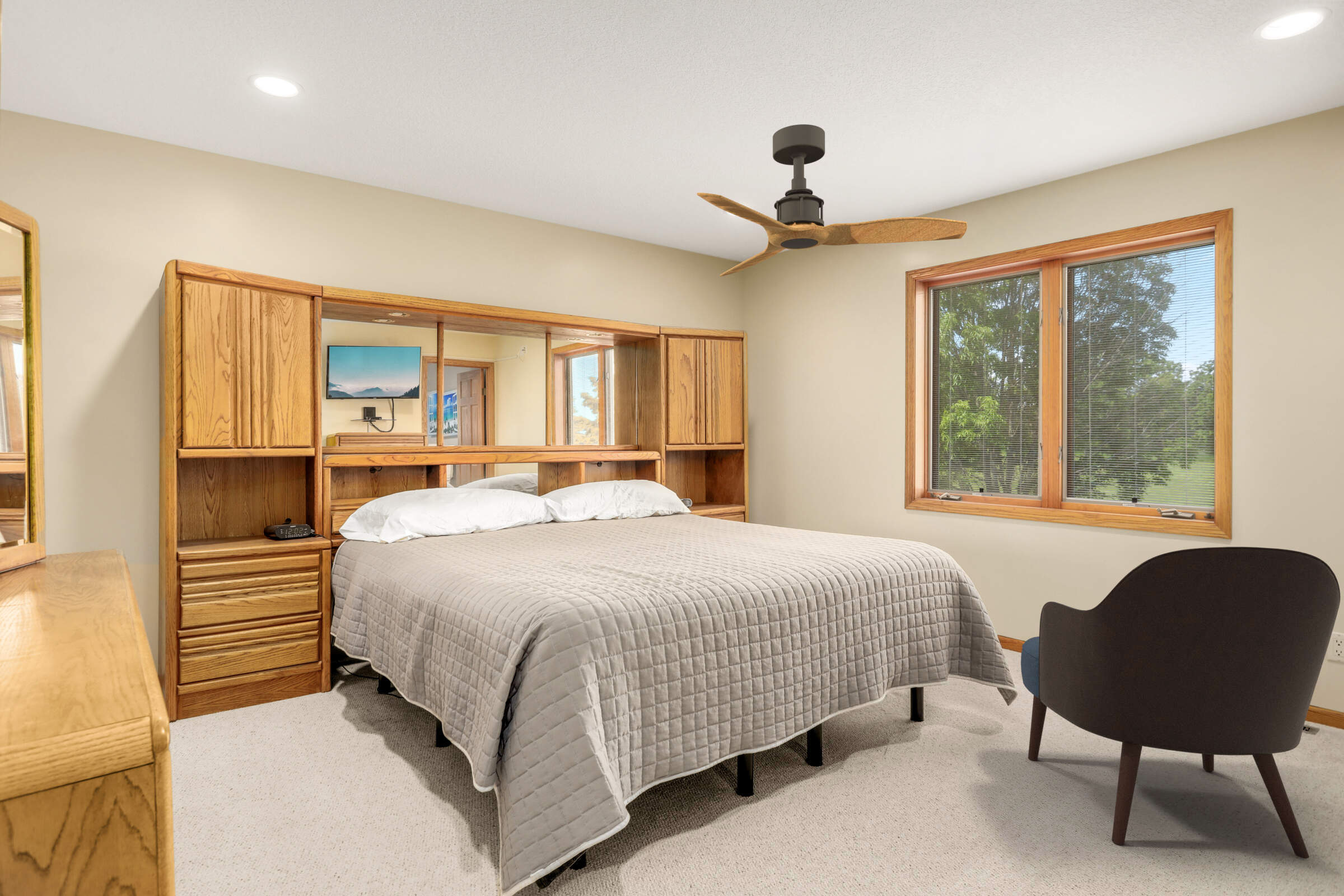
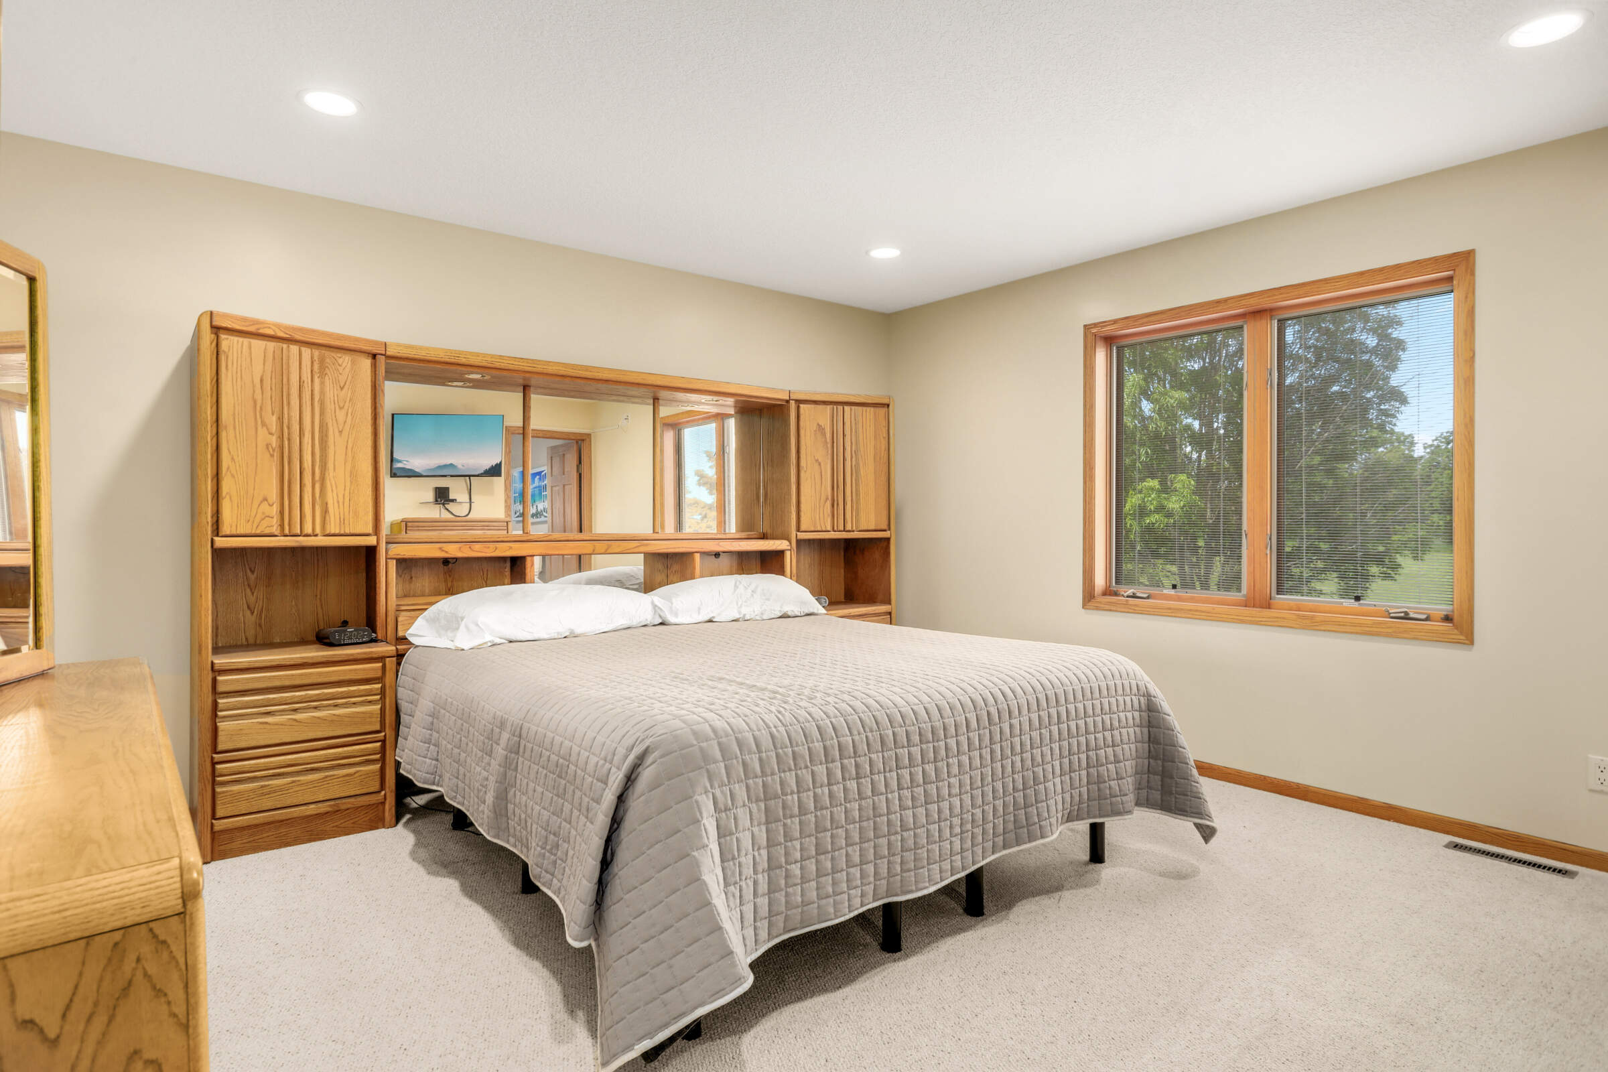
- ceiling fan [696,124,968,277]
- armchair [1020,546,1341,859]
